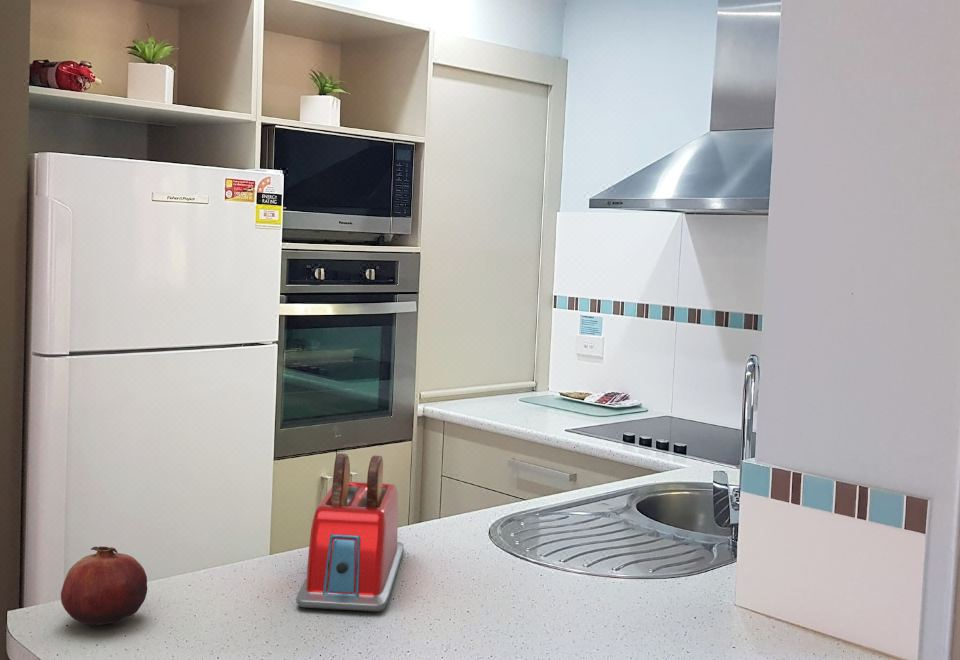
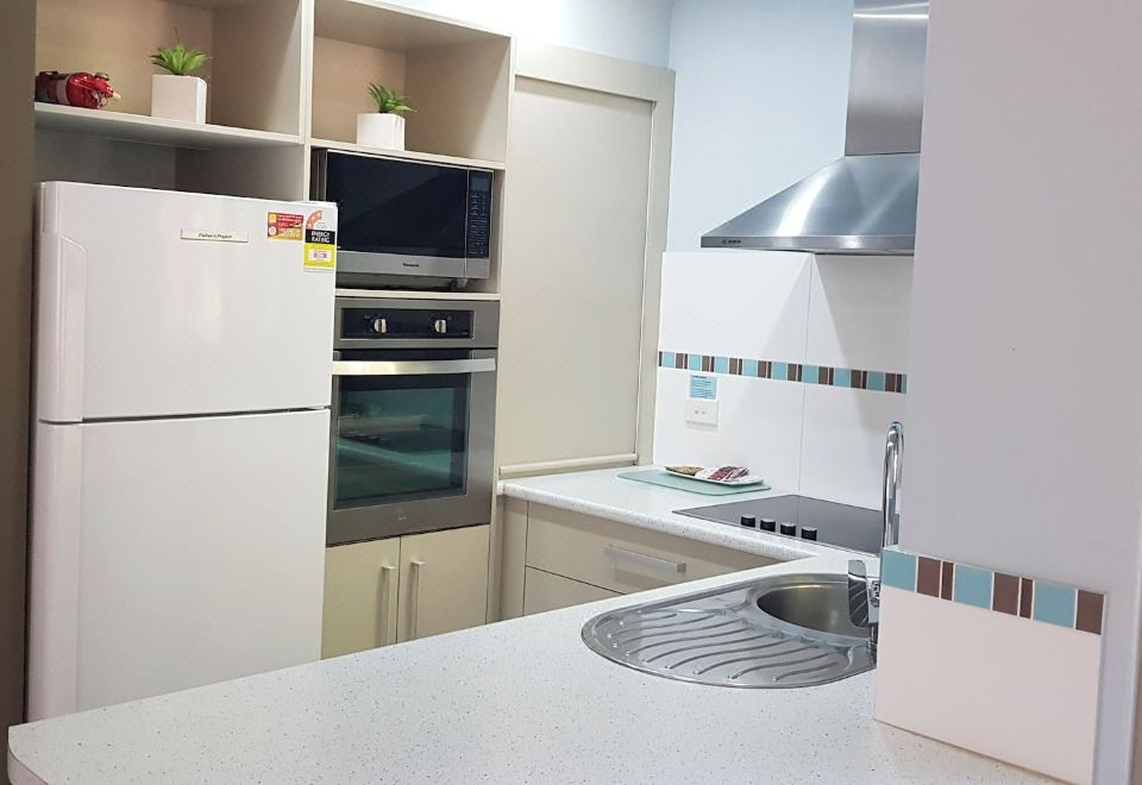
- toaster [295,452,404,612]
- fruit [60,546,148,626]
